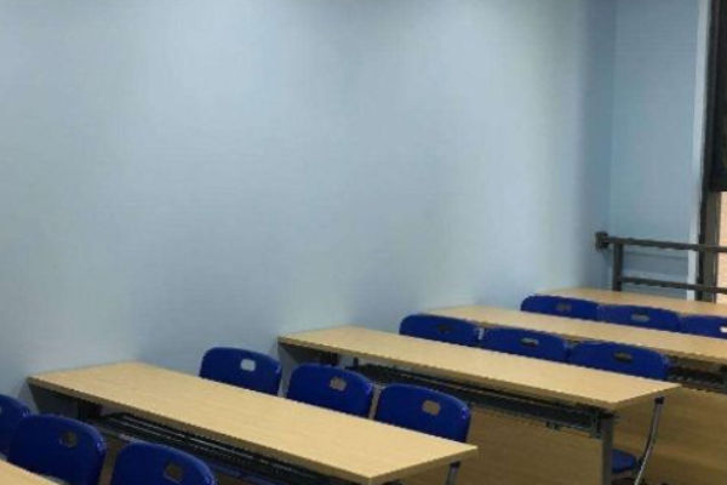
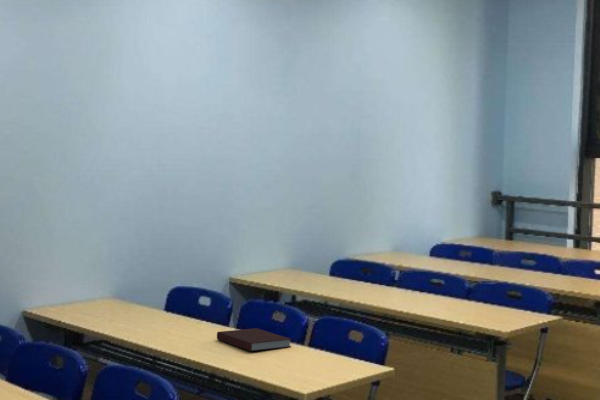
+ notebook [216,327,292,352]
